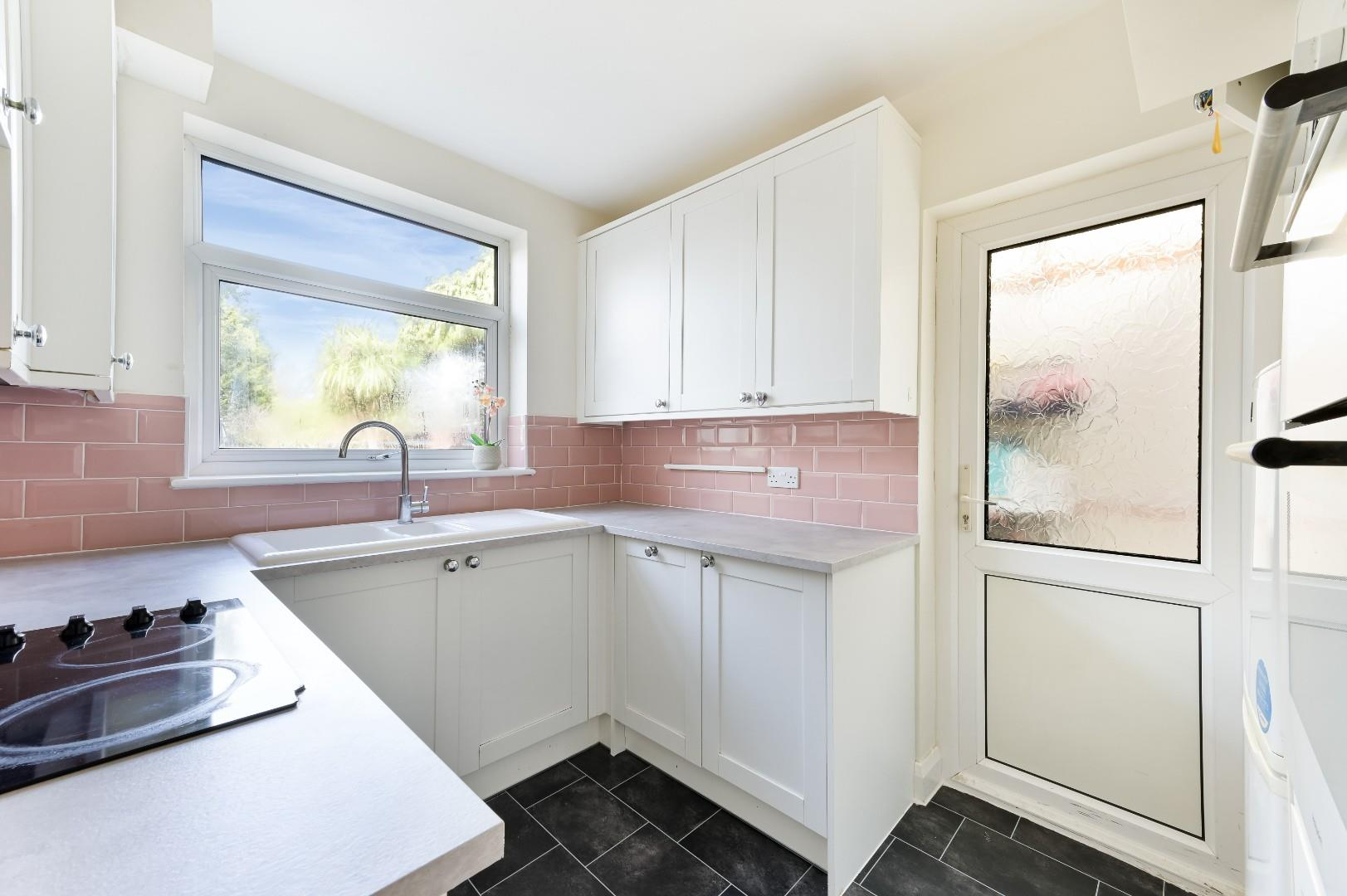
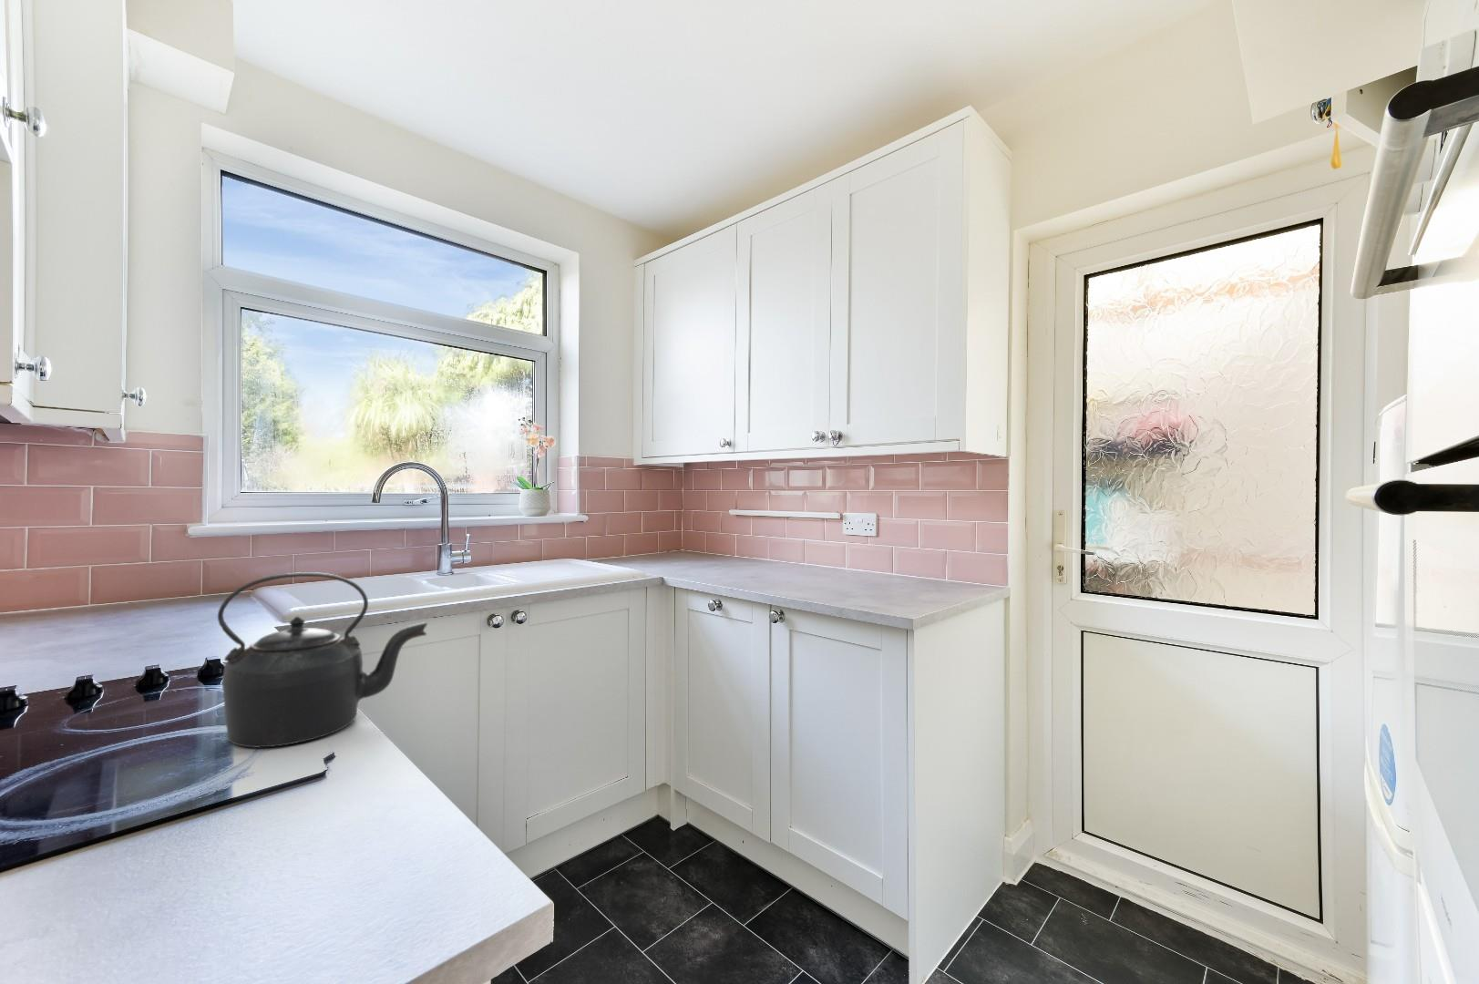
+ kettle [217,571,428,749]
